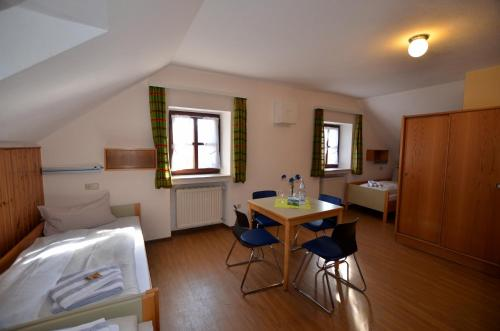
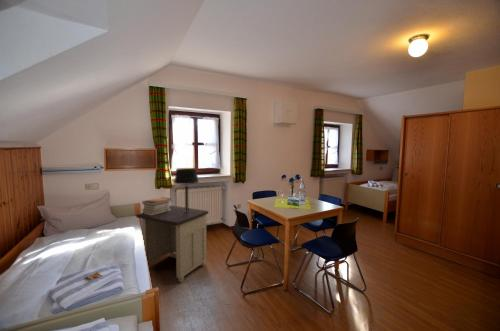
+ book stack [141,196,173,215]
+ nightstand [135,205,209,283]
+ table lamp [173,167,200,212]
